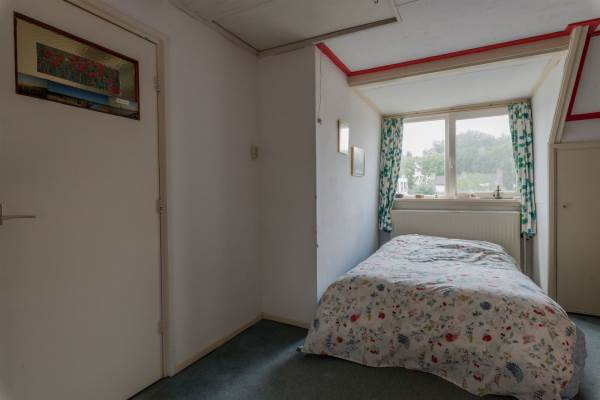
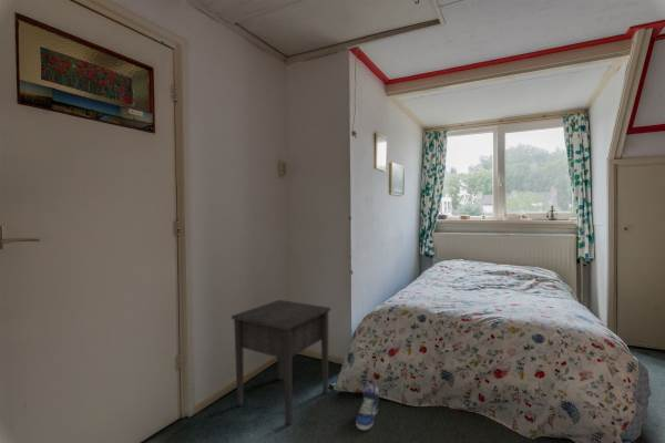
+ nightstand [231,299,331,426]
+ sneaker [355,382,380,431]
